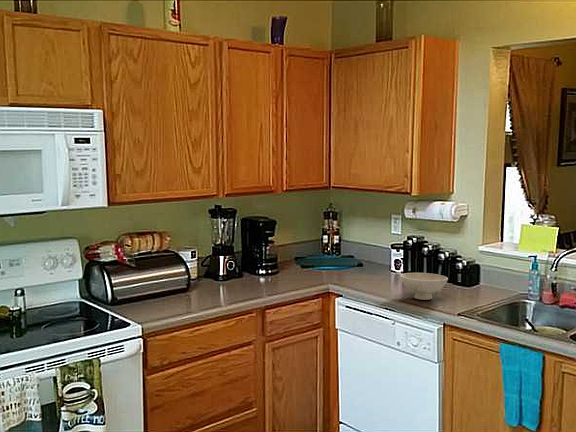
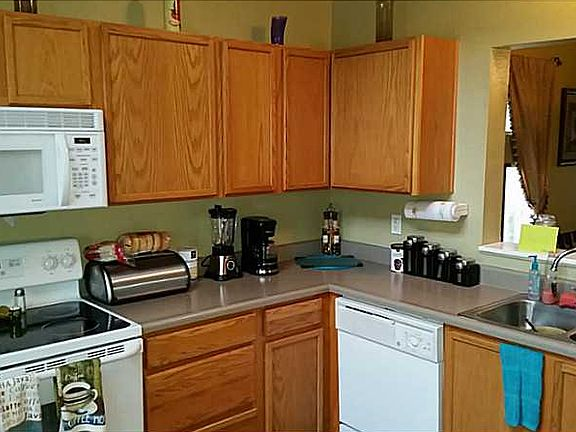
- bowl [400,272,449,301]
